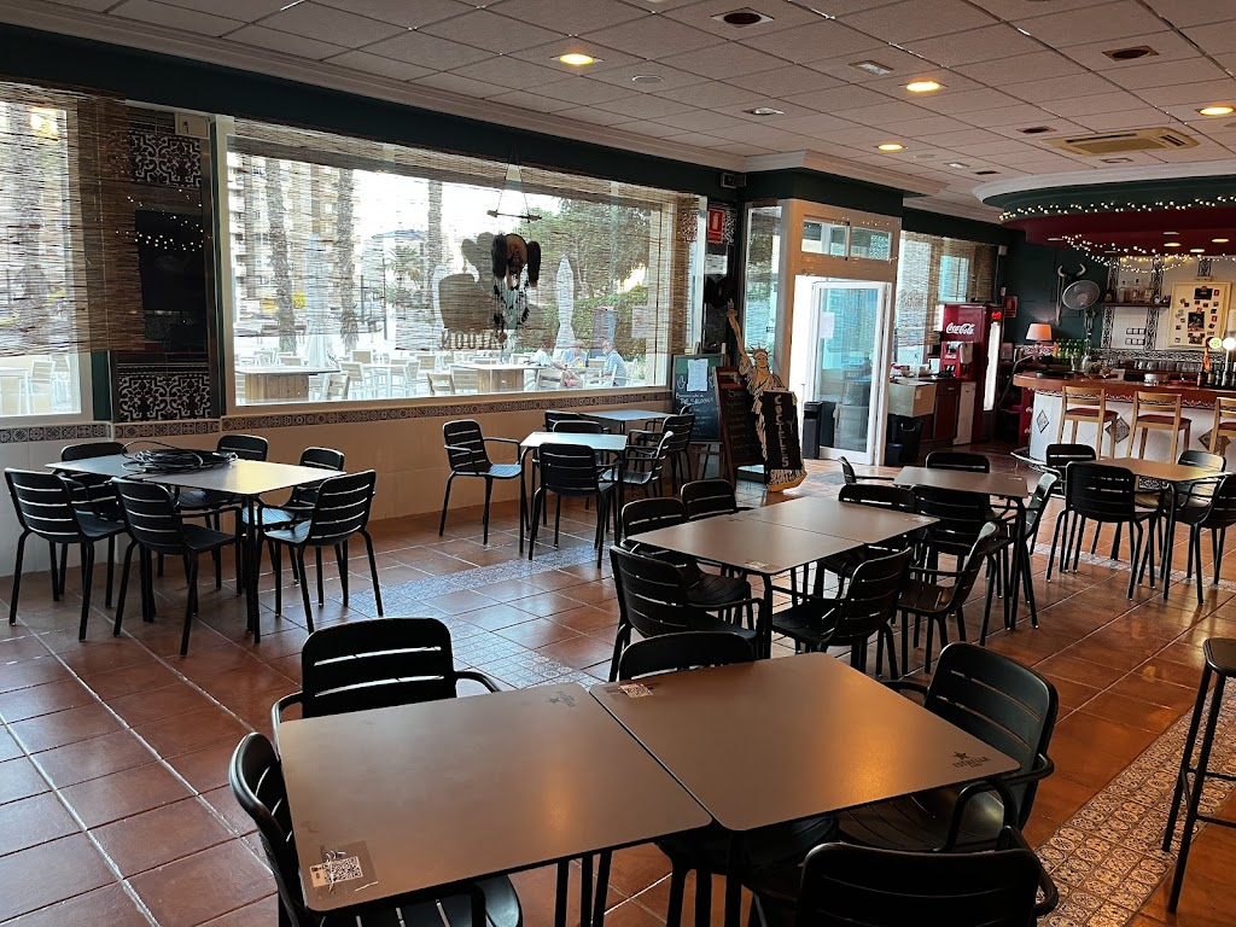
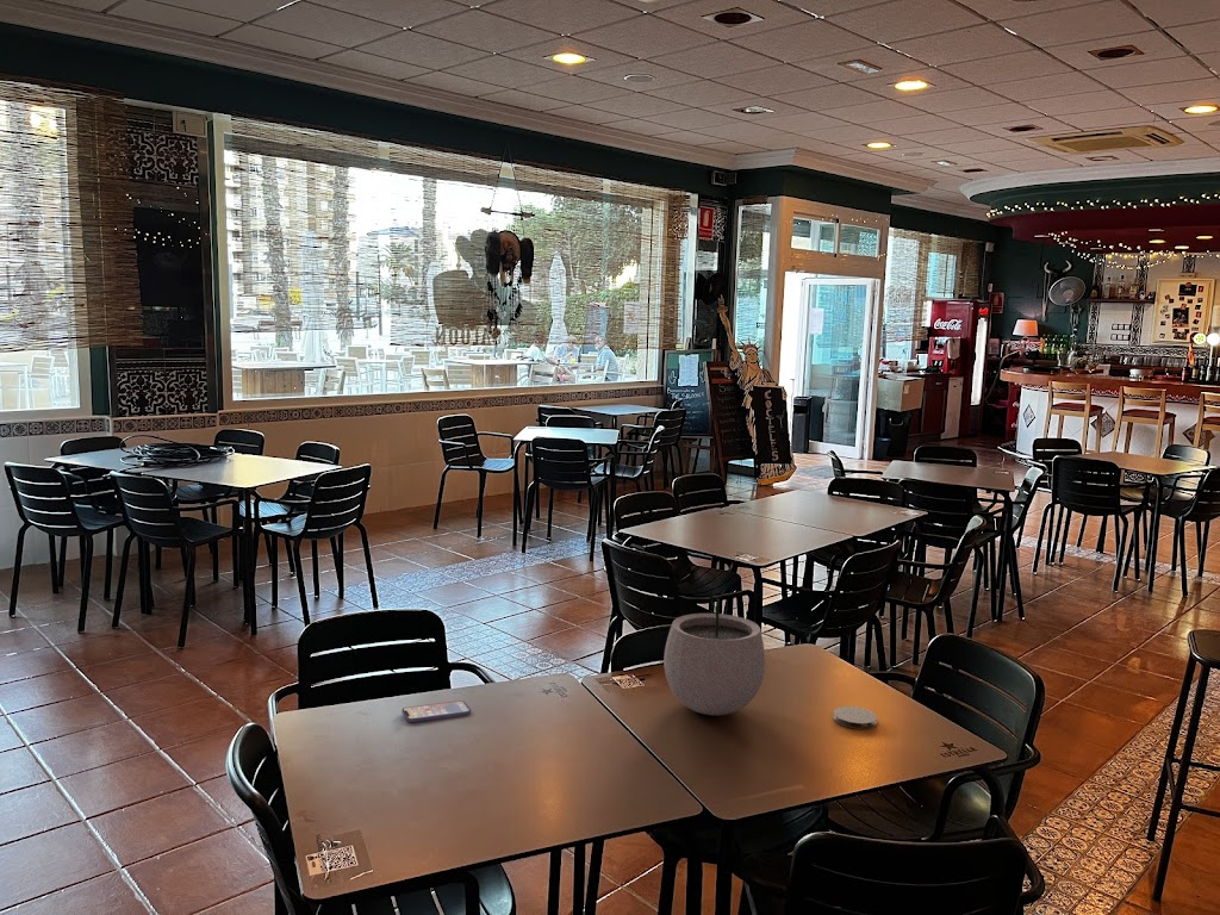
+ plant pot [662,587,766,716]
+ coaster [833,705,878,730]
+ smartphone [402,699,472,723]
